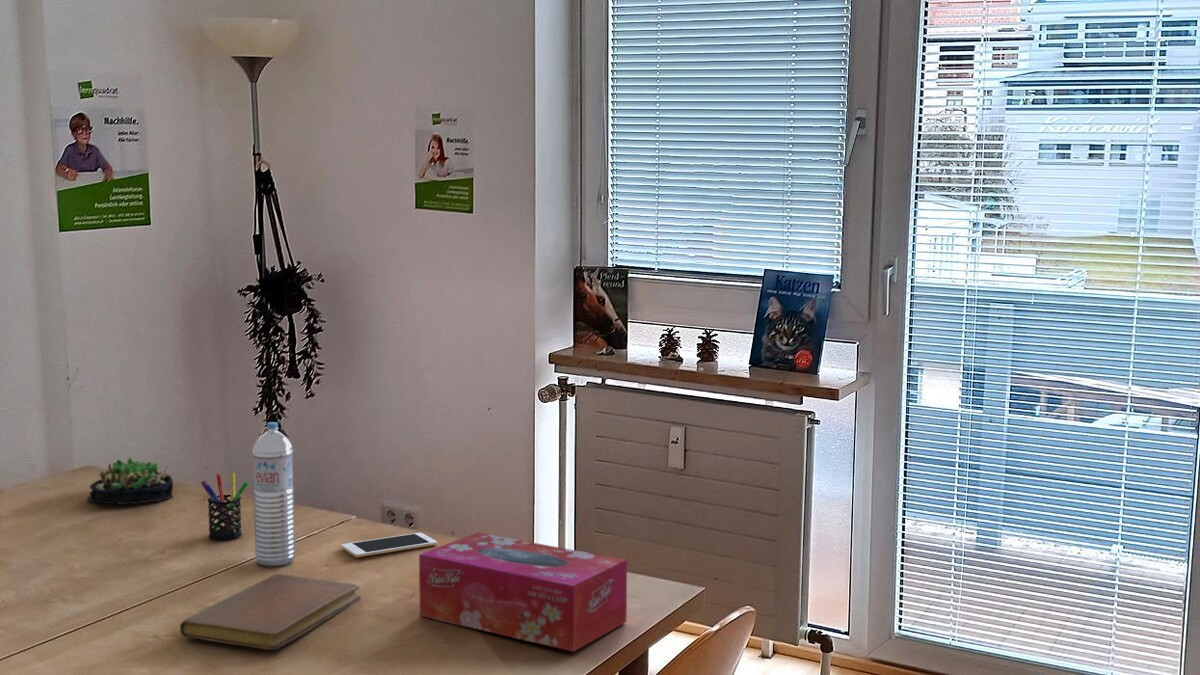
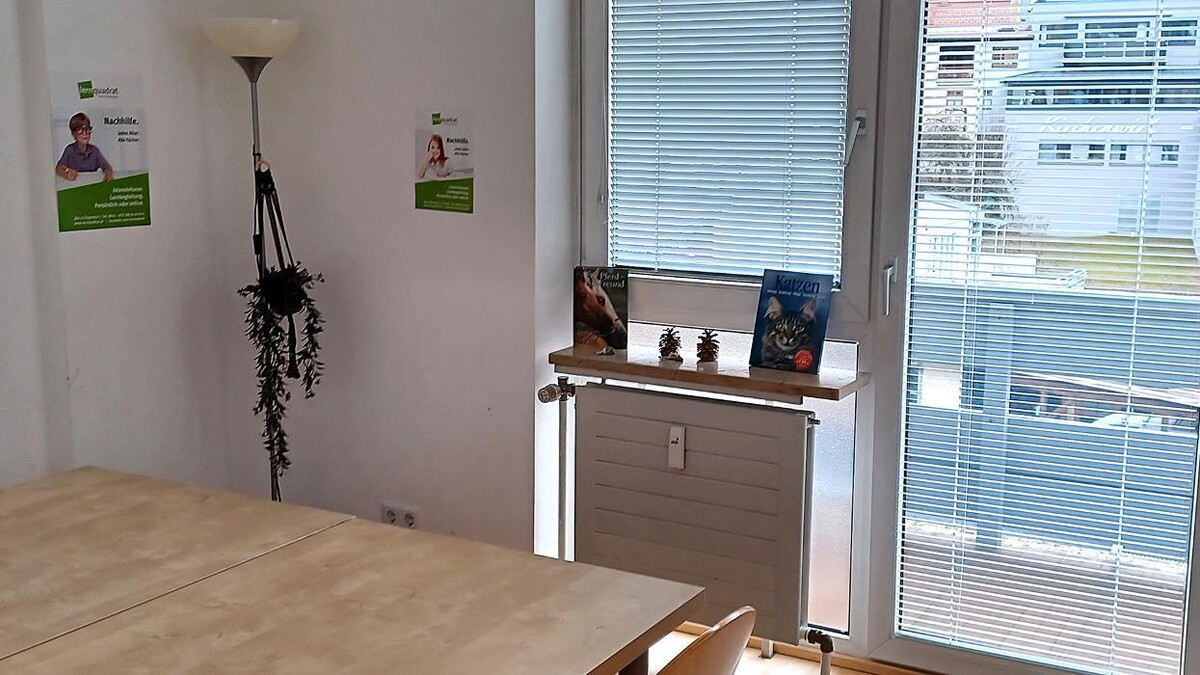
- pen holder [200,472,249,541]
- notebook [179,573,361,651]
- tissue box [418,532,628,653]
- cell phone [340,532,438,558]
- succulent plant [87,456,174,506]
- water bottle [252,421,296,567]
